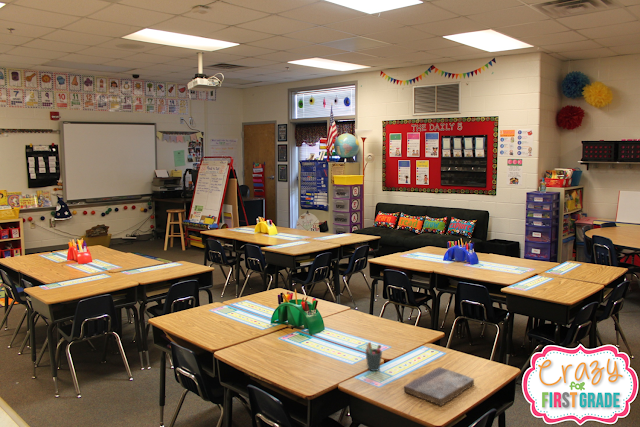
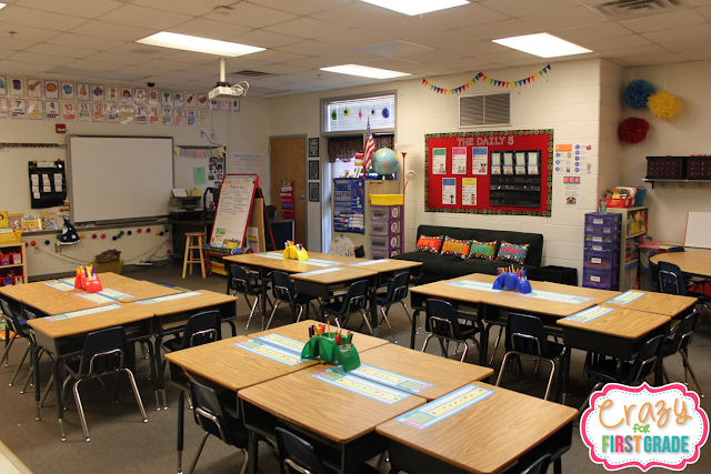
- book [403,366,475,407]
- pen holder [364,341,383,372]
